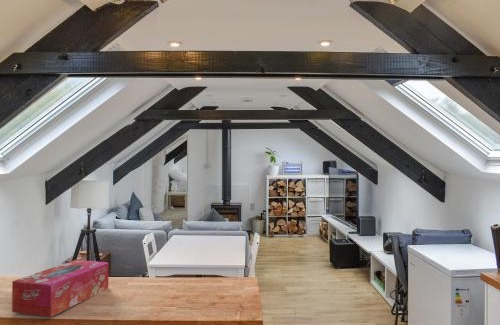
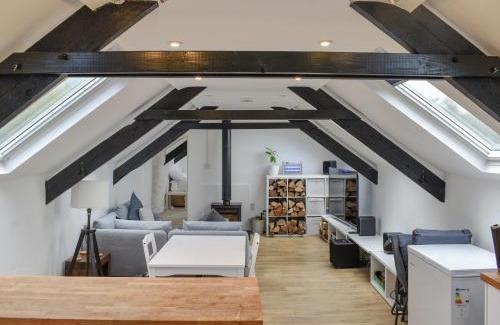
- tissue box [11,259,109,318]
